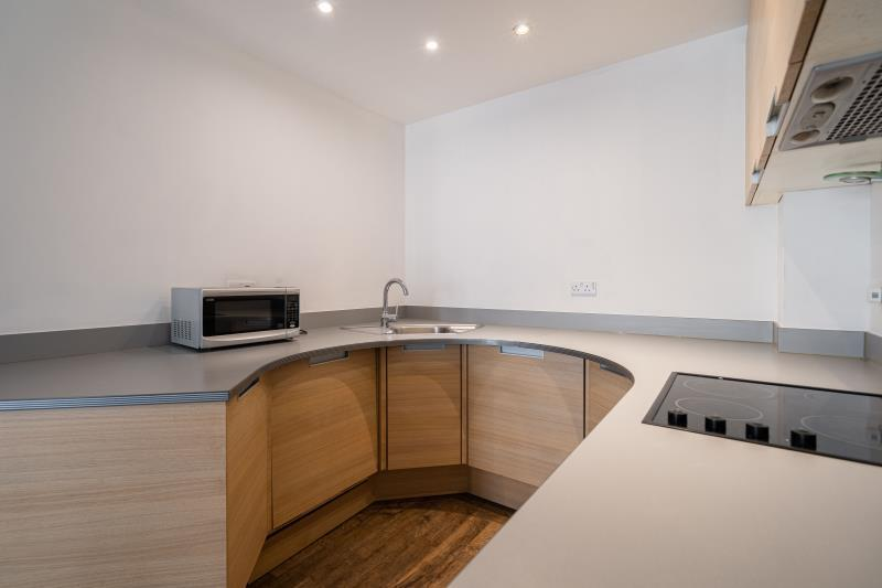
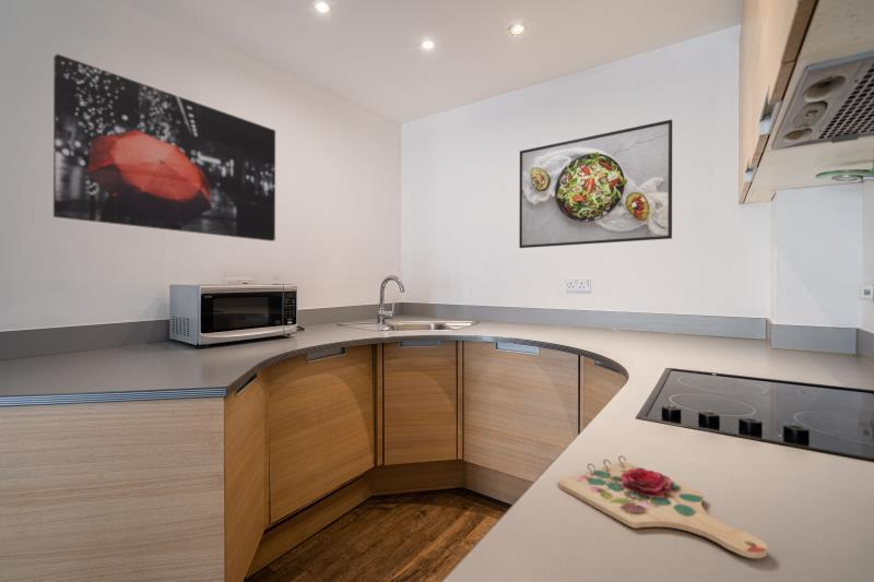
+ wall art [52,52,276,242]
+ cutting board [557,454,768,559]
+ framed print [518,119,673,249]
